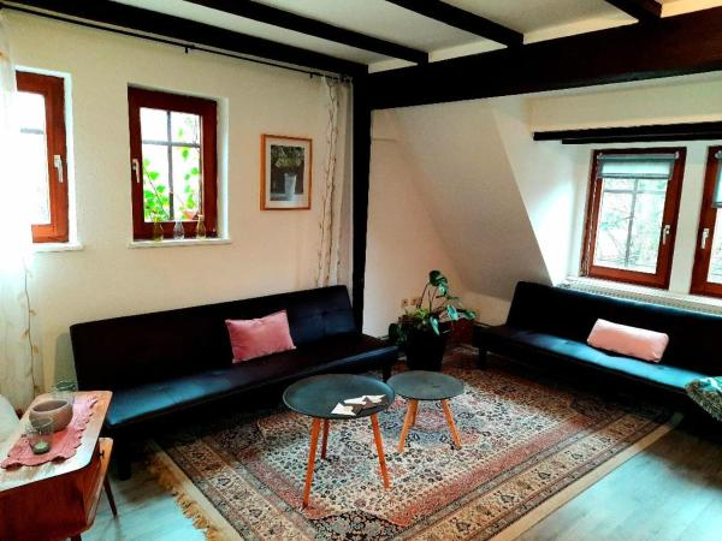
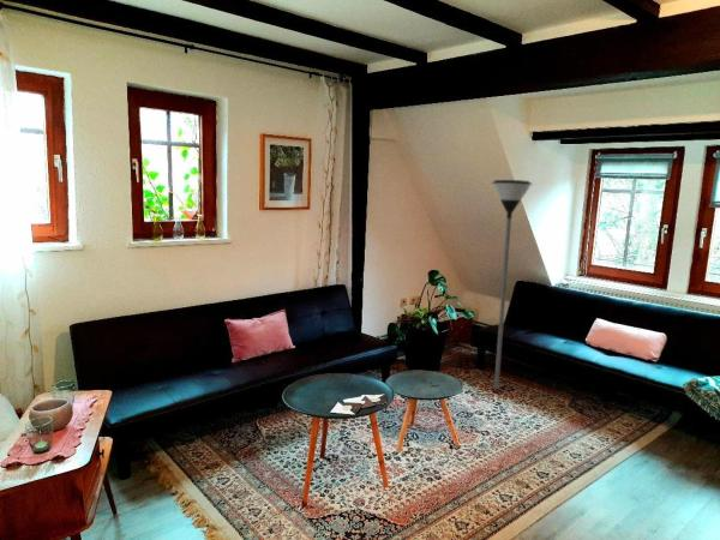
+ floor lamp [491,179,534,390]
